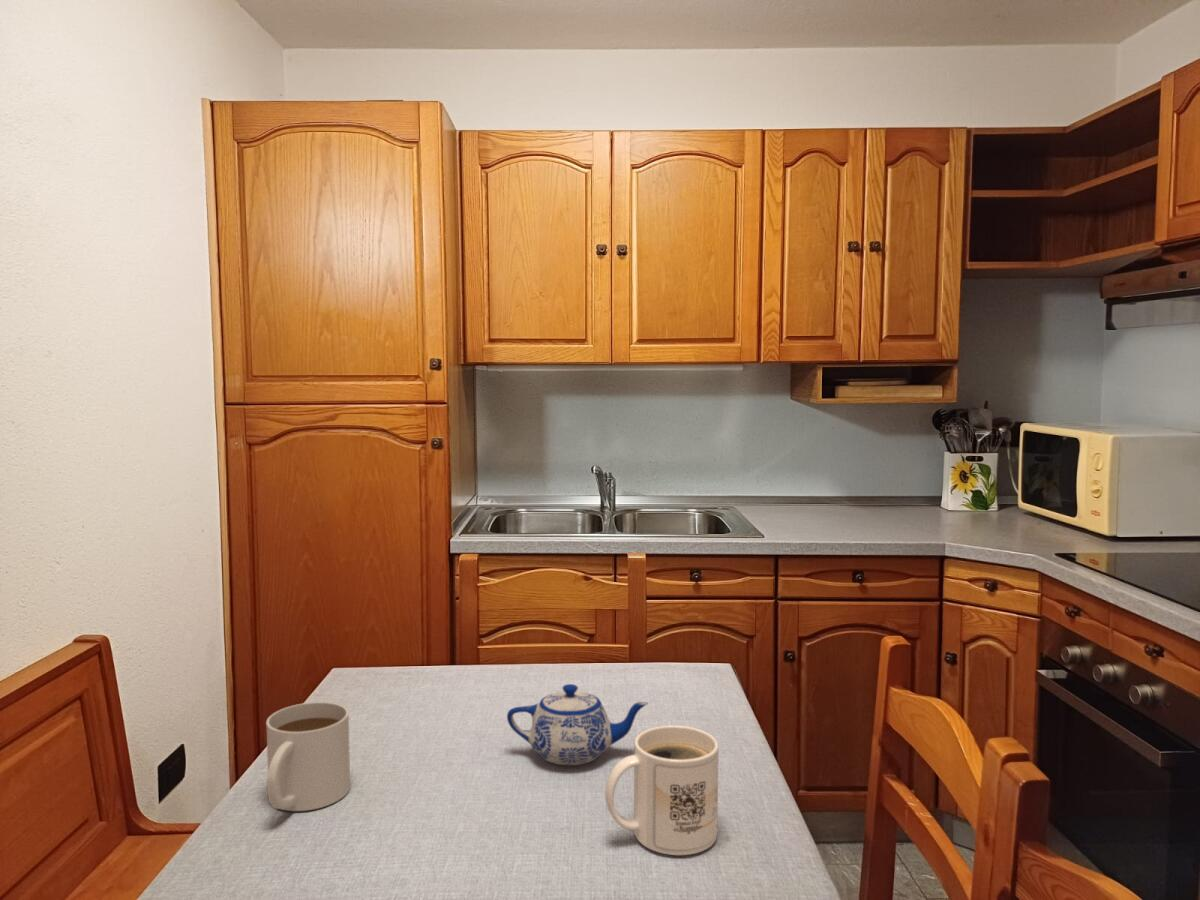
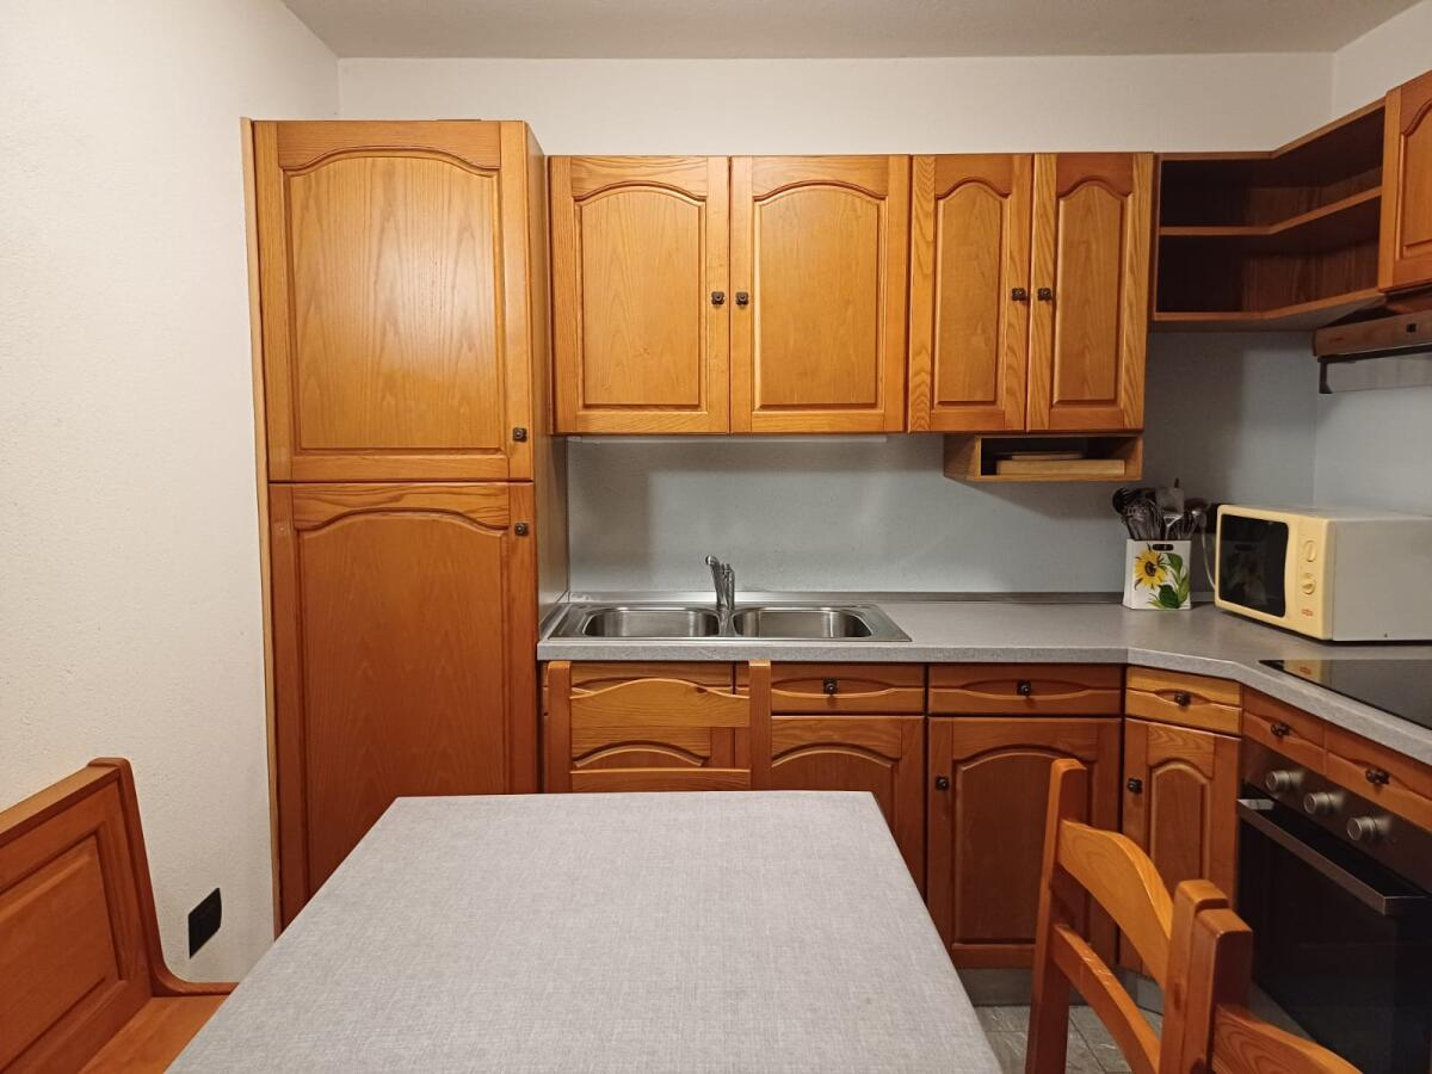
- mug [265,701,351,812]
- teapot [506,683,649,766]
- mug [604,725,720,856]
